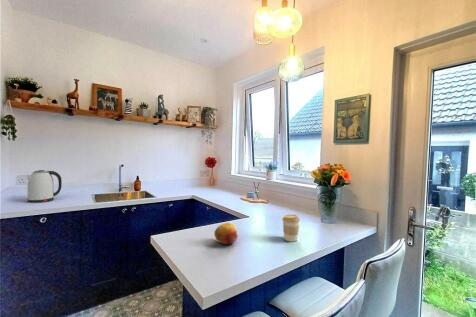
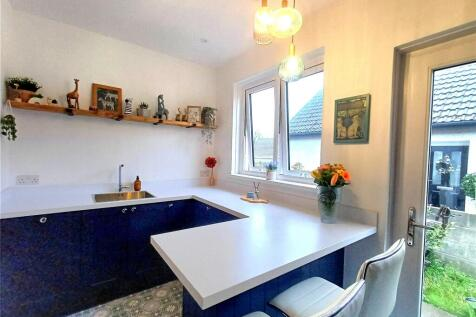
- kettle [26,169,63,204]
- fruit [213,222,239,245]
- coffee cup [281,214,301,243]
